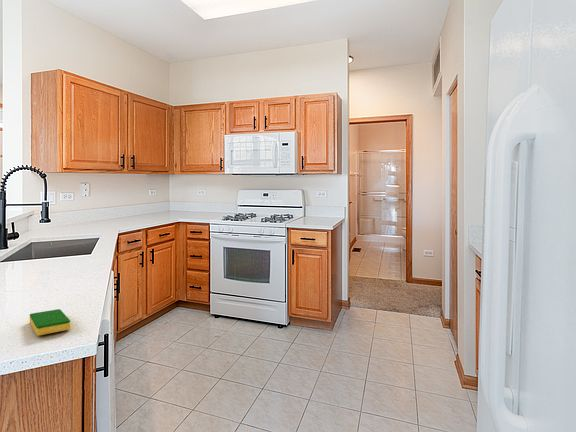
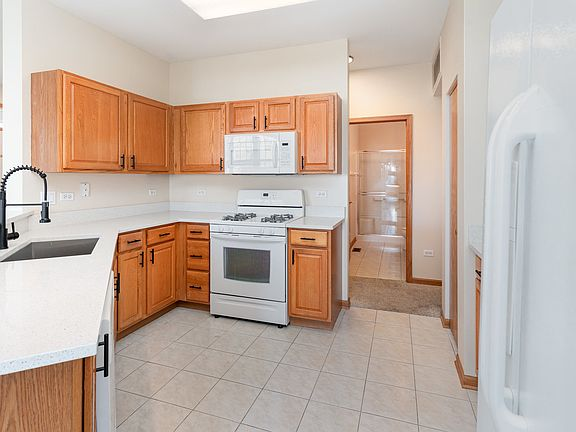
- dish sponge [29,308,71,337]
